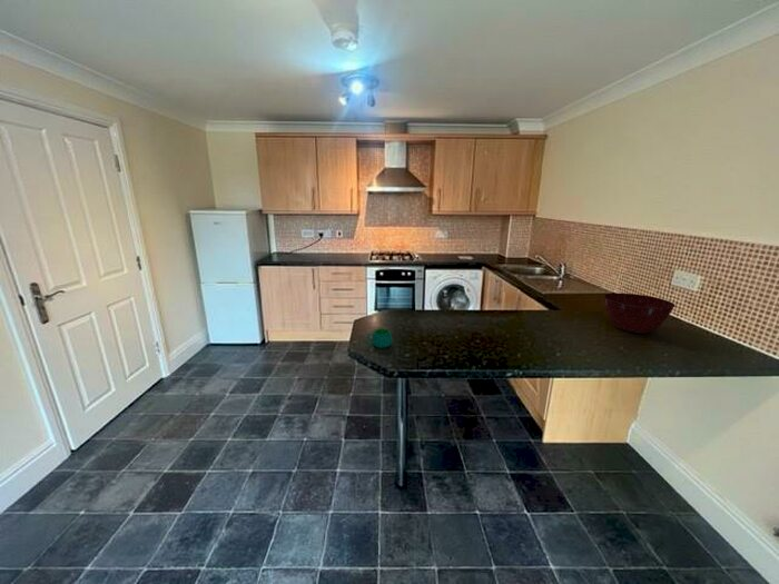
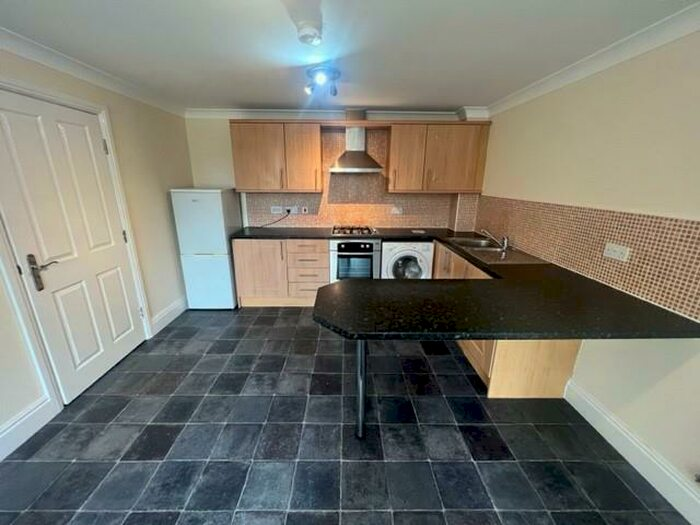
- mixing bowl [603,291,677,335]
- mug [364,327,394,349]
